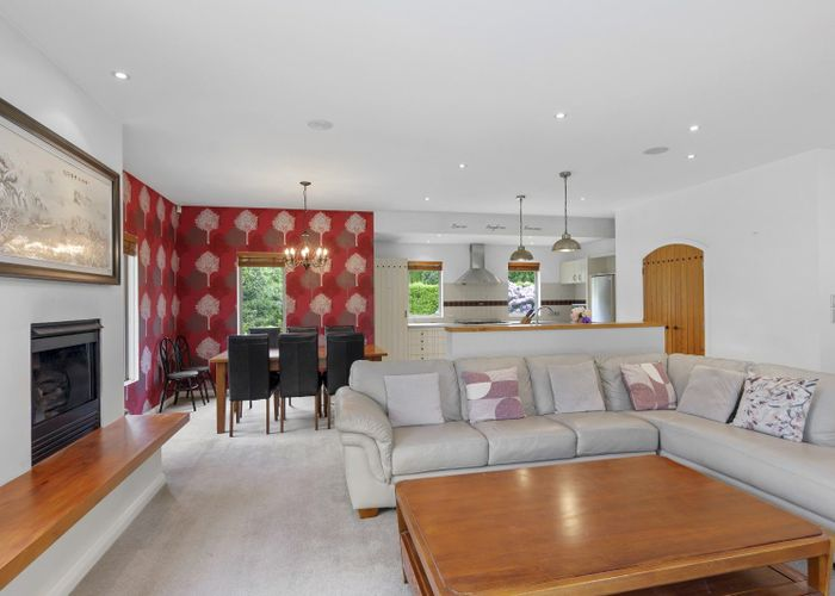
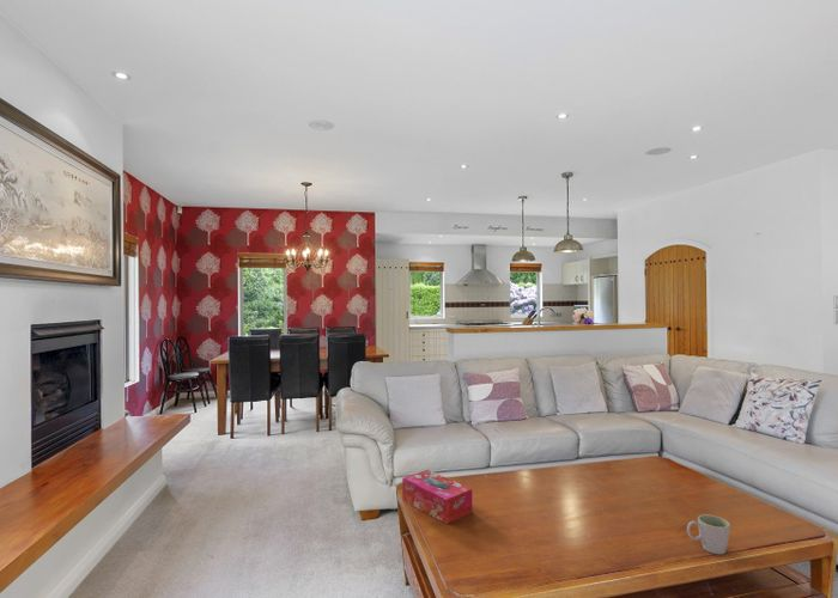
+ tissue box [401,469,473,525]
+ mug [686,513,731,555]
